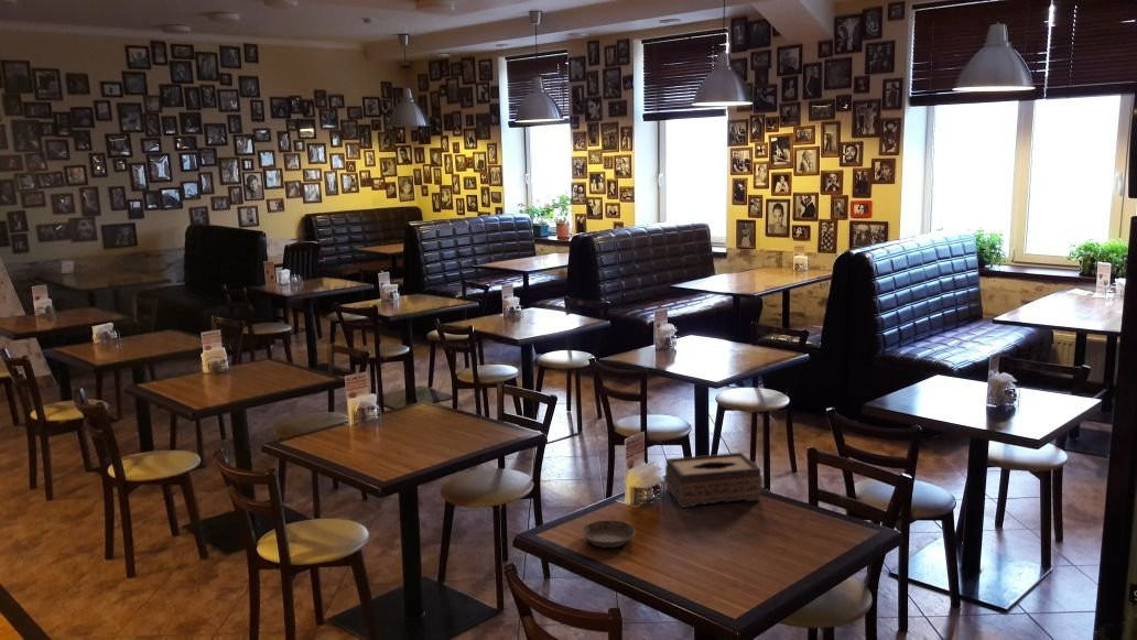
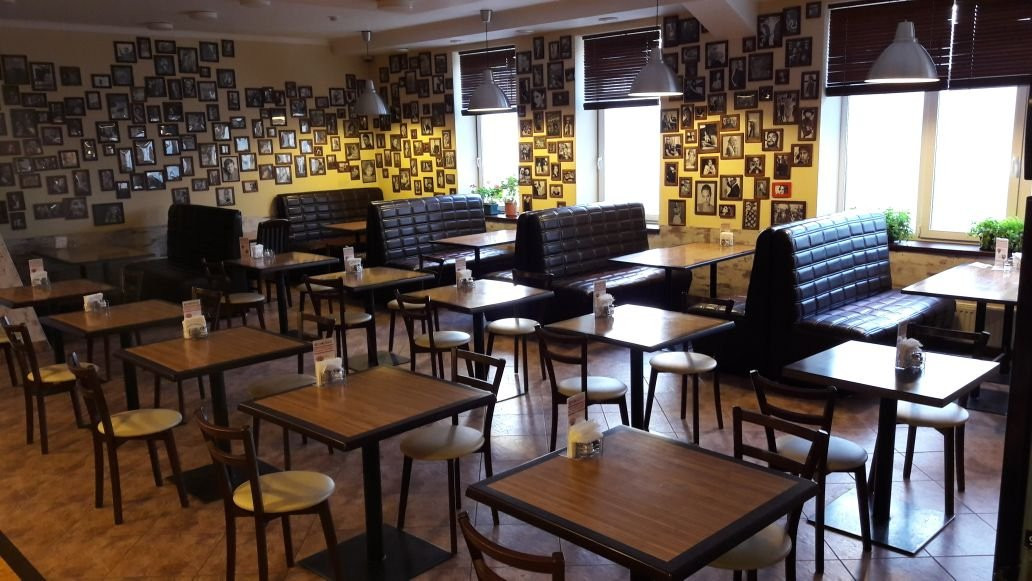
- saucer [581,519,637,549]
- tissue box [664,452,762,509]
